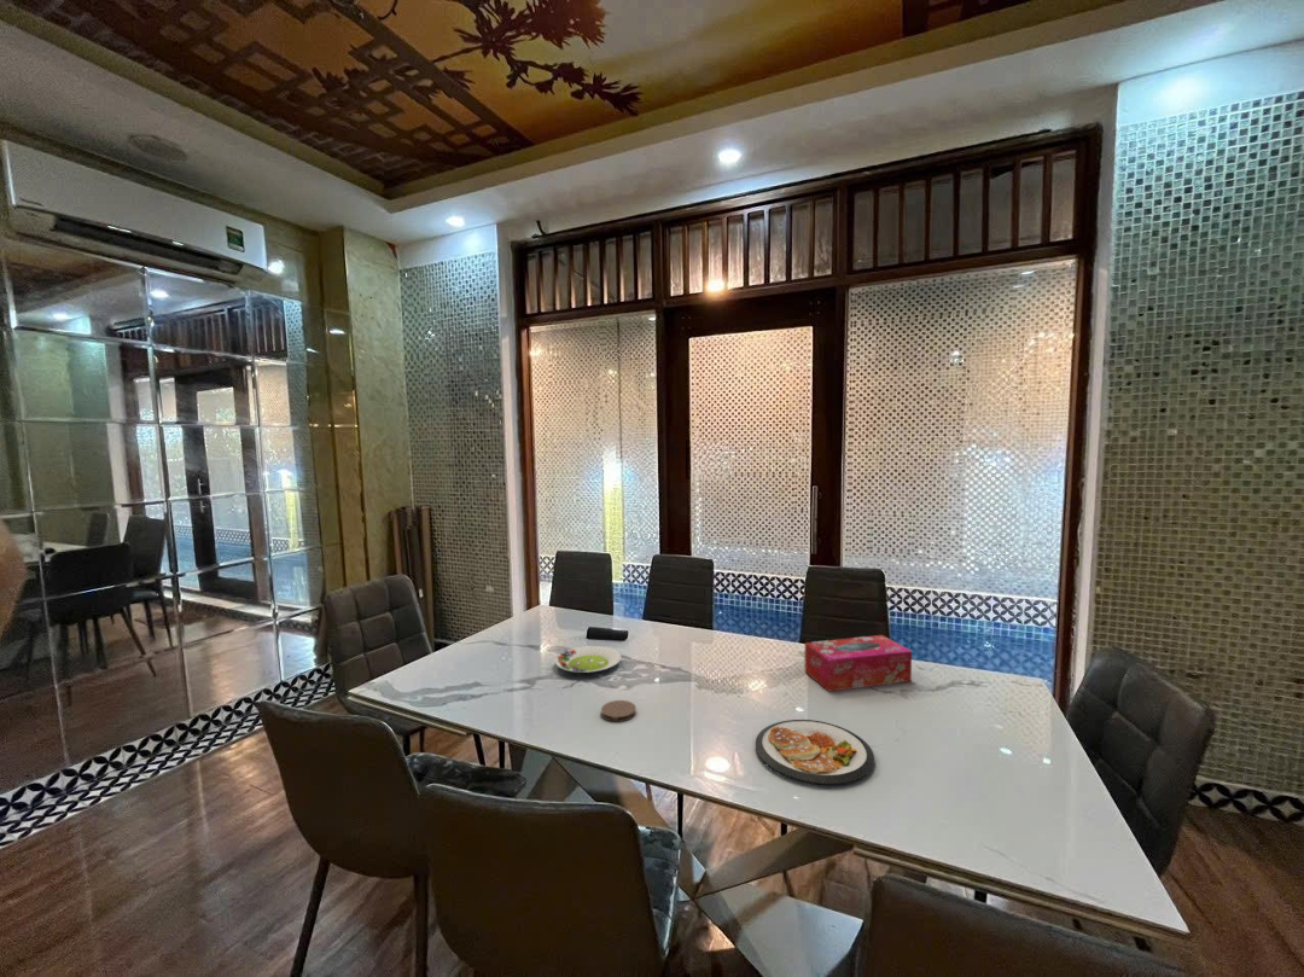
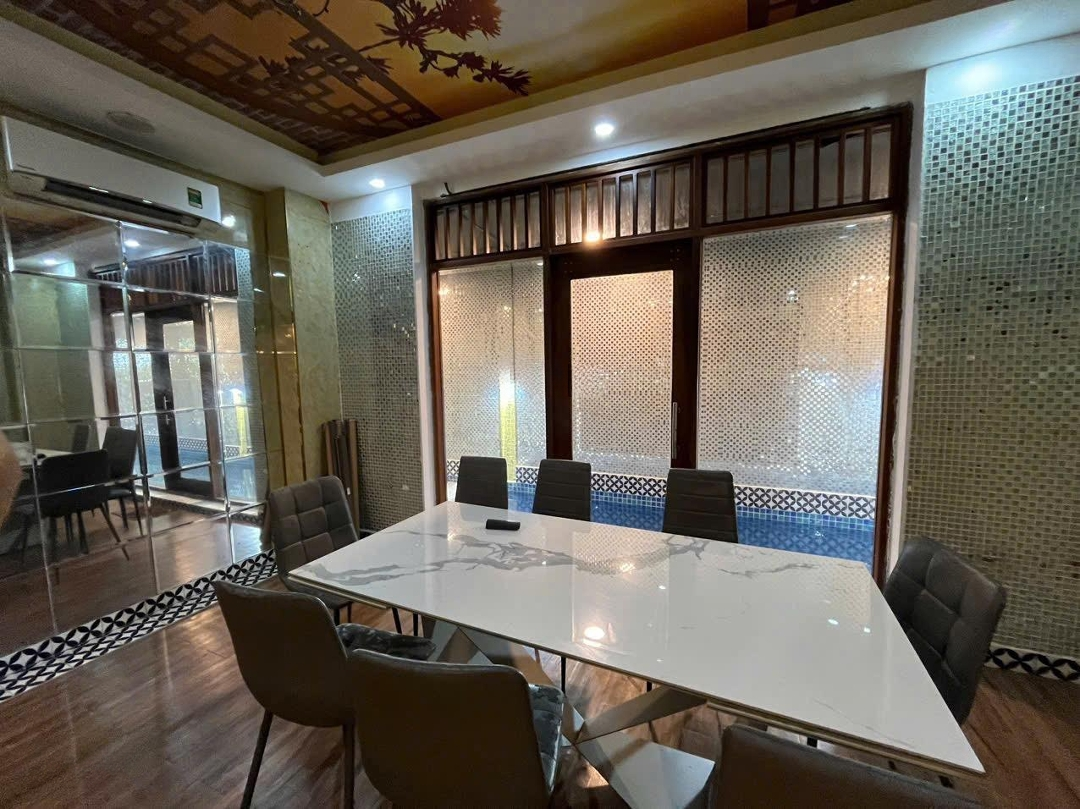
- tissue box [804,634,913,693]
- coaster [600,699,638,723]
- salad plate [554,645,622,674]
- dish [755,719,875,786]
